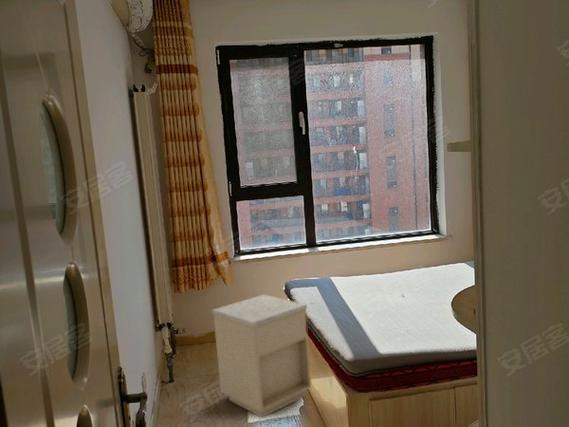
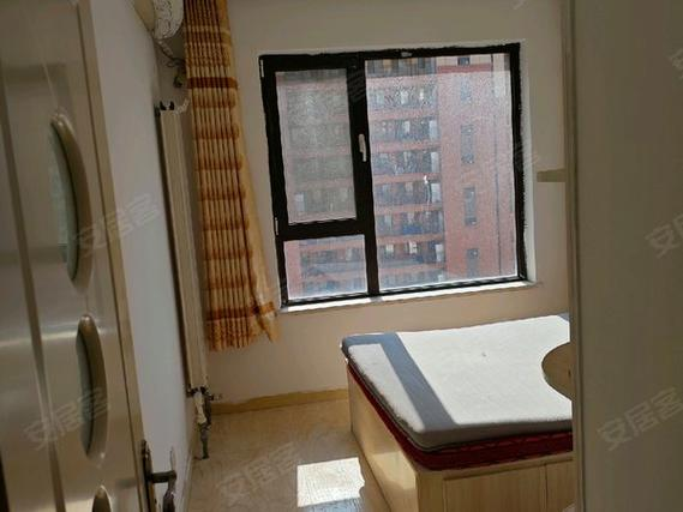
- nightstand [211,294,312,419]
